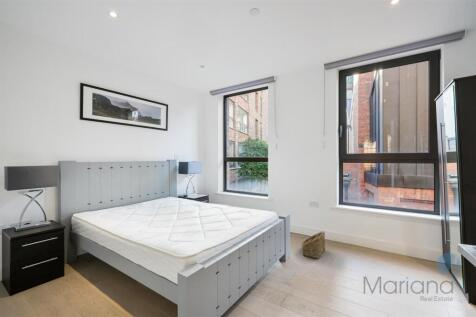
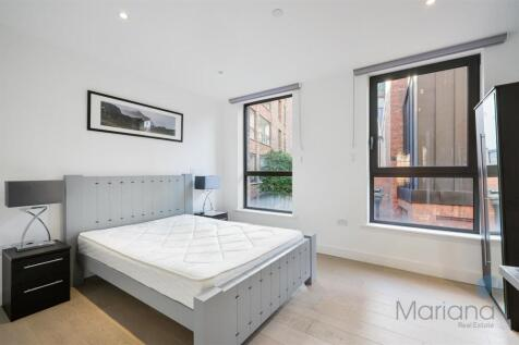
- basket [301,230,326,260]
